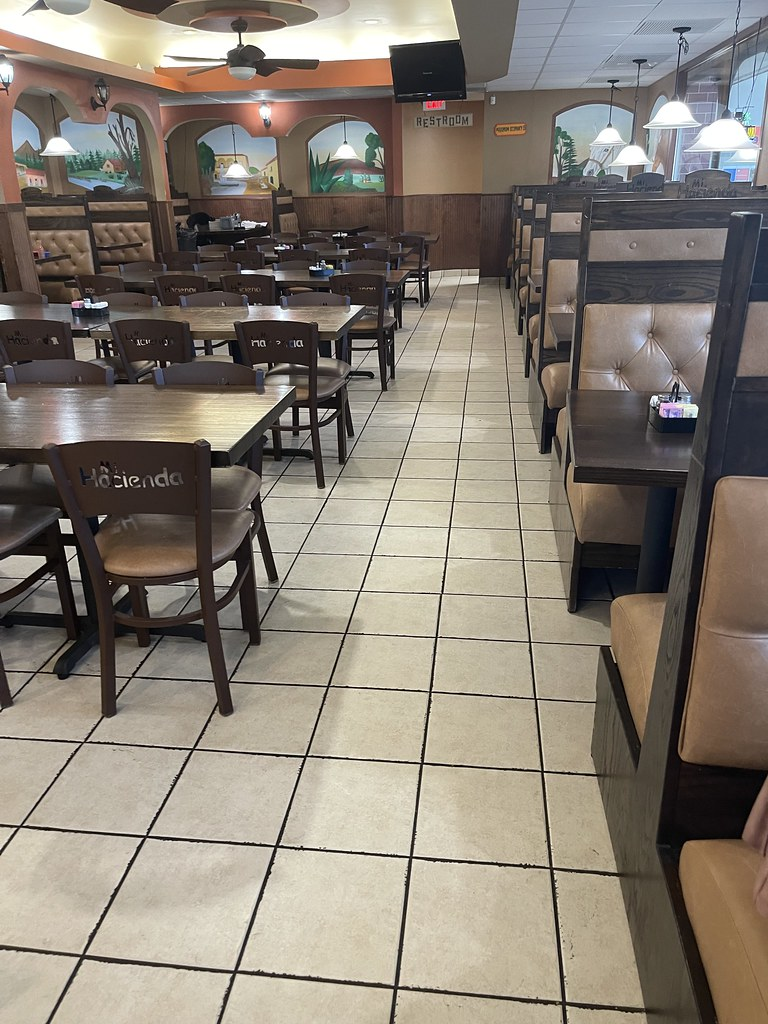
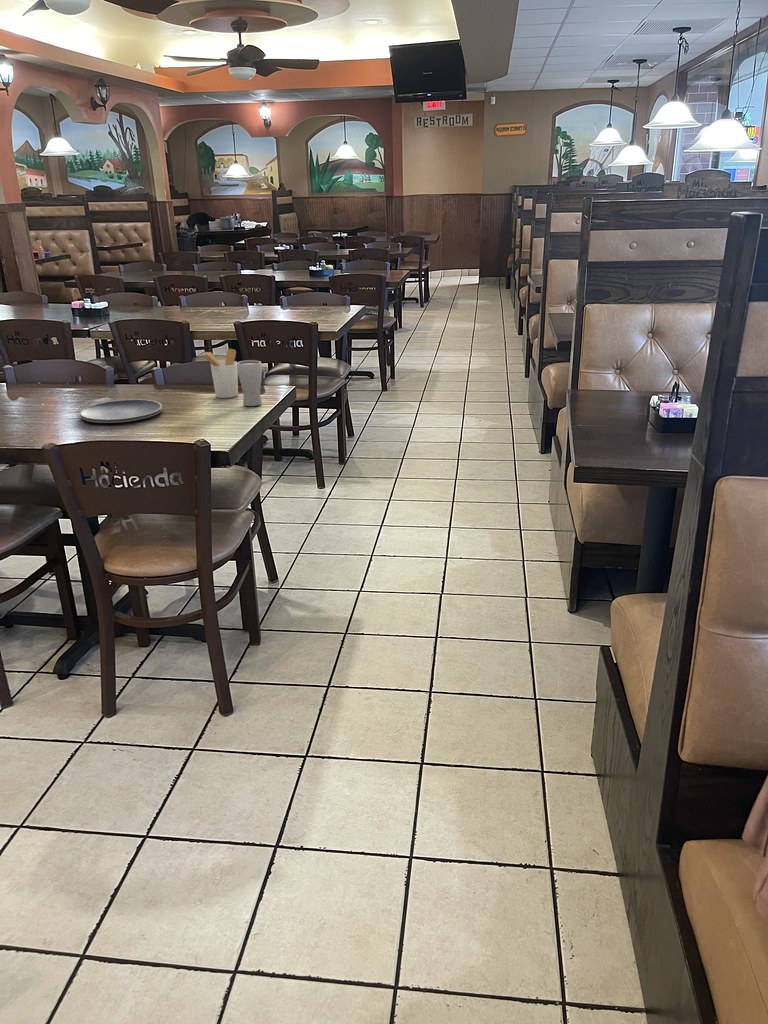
+ drinking glass [237,359,263,407]
+ utensil holder [198,348,239,399]
+ plate [79,398,163,424]
